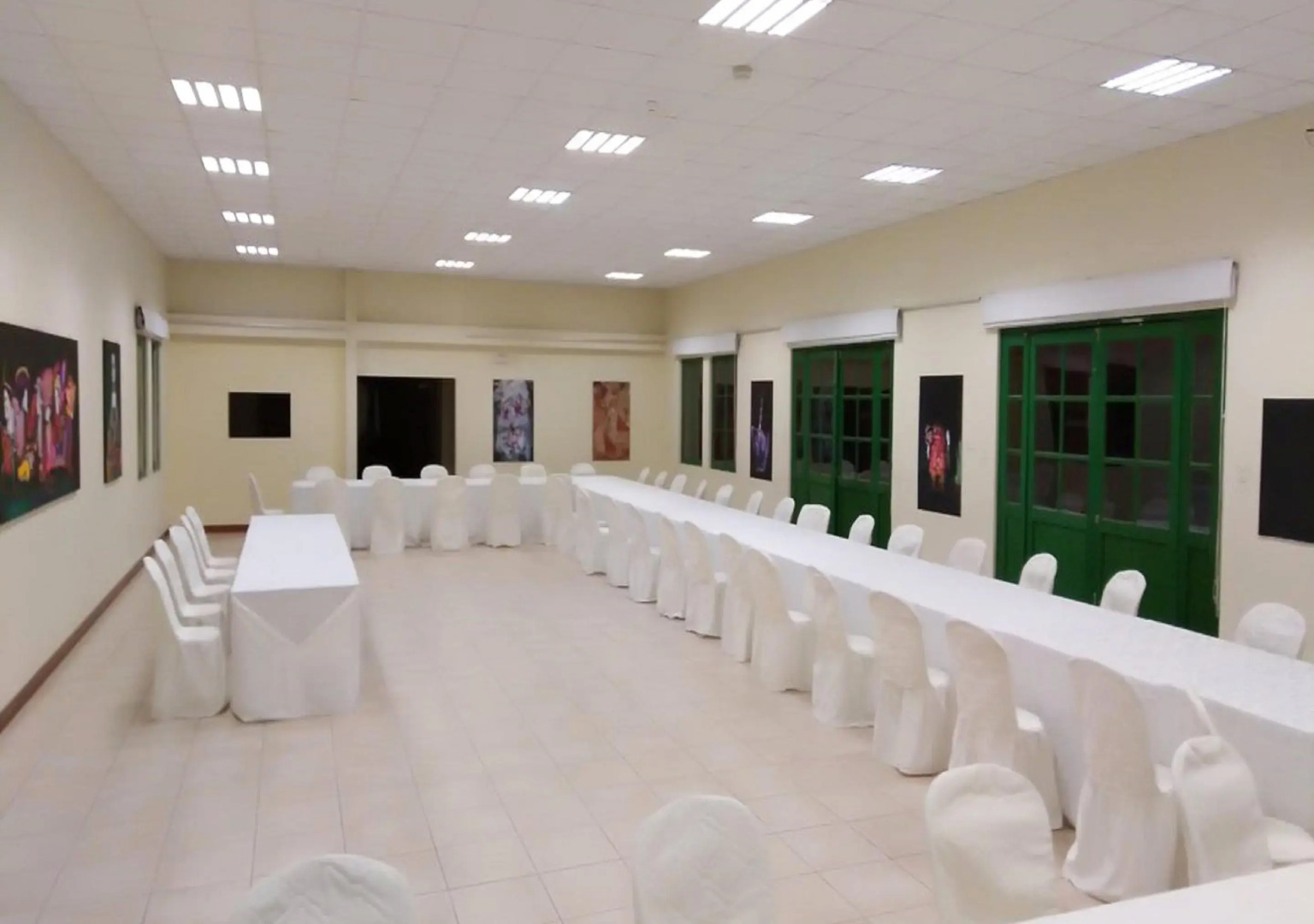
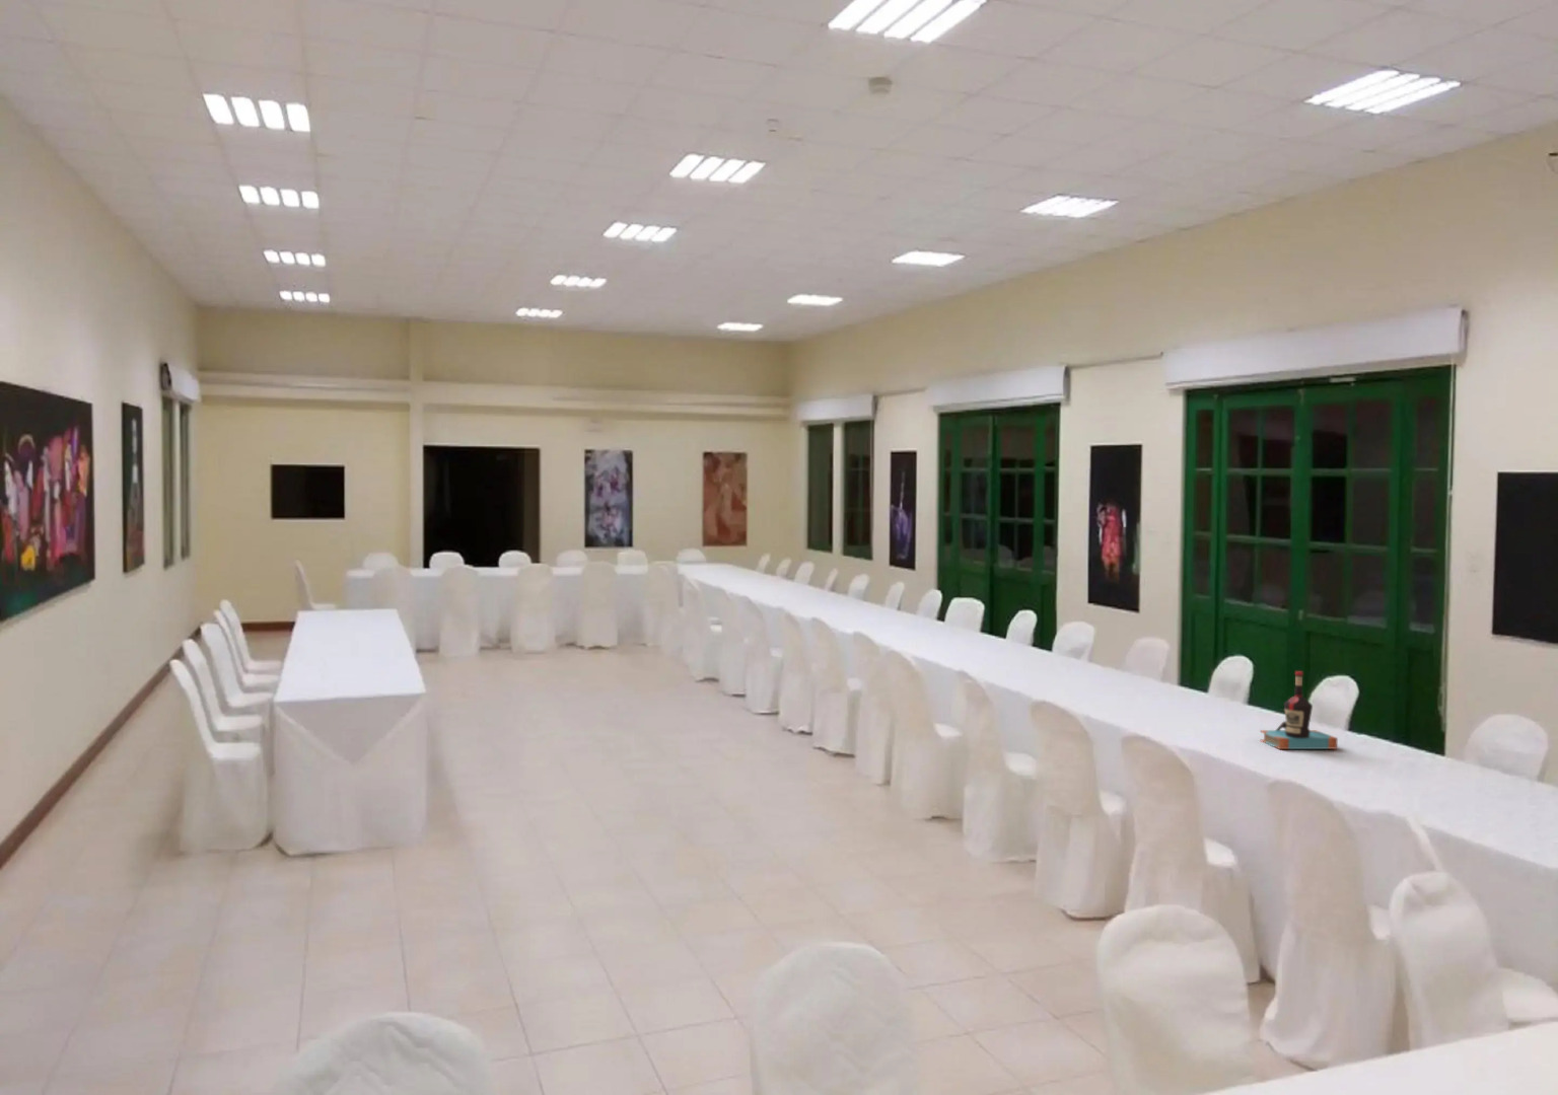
+ bottle [1259,671,1339,750]
